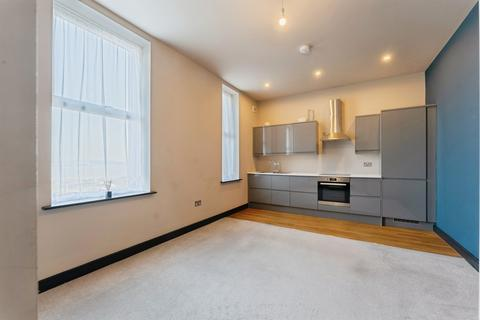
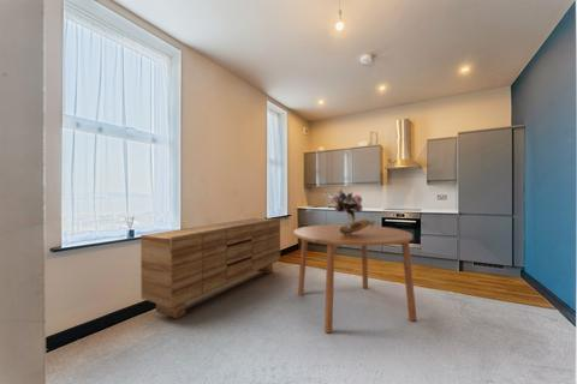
+ bouquet [332,188,376,234]
+ sideboard [139,217,281,320]
+ dining table [292,223,418,335]
